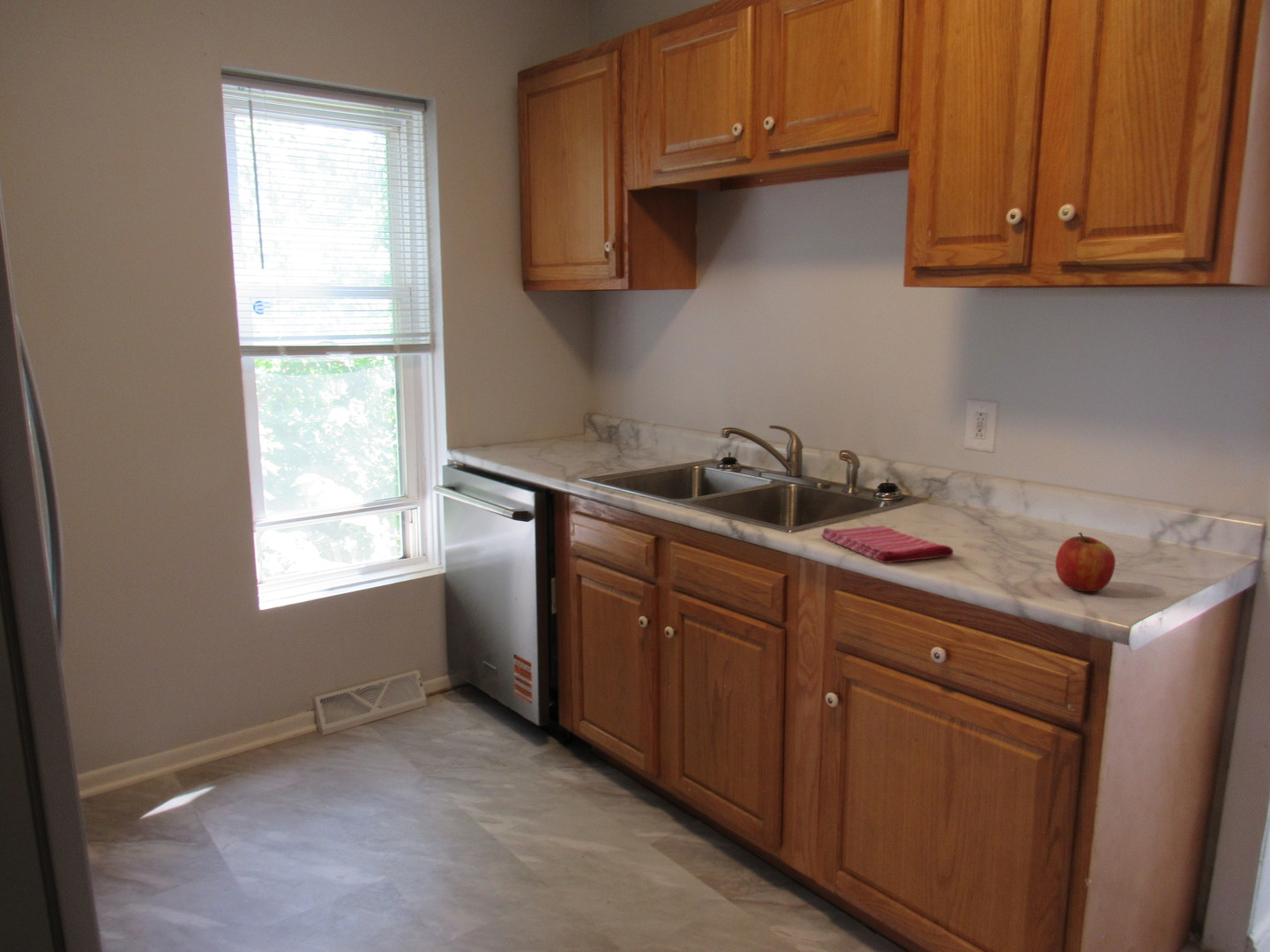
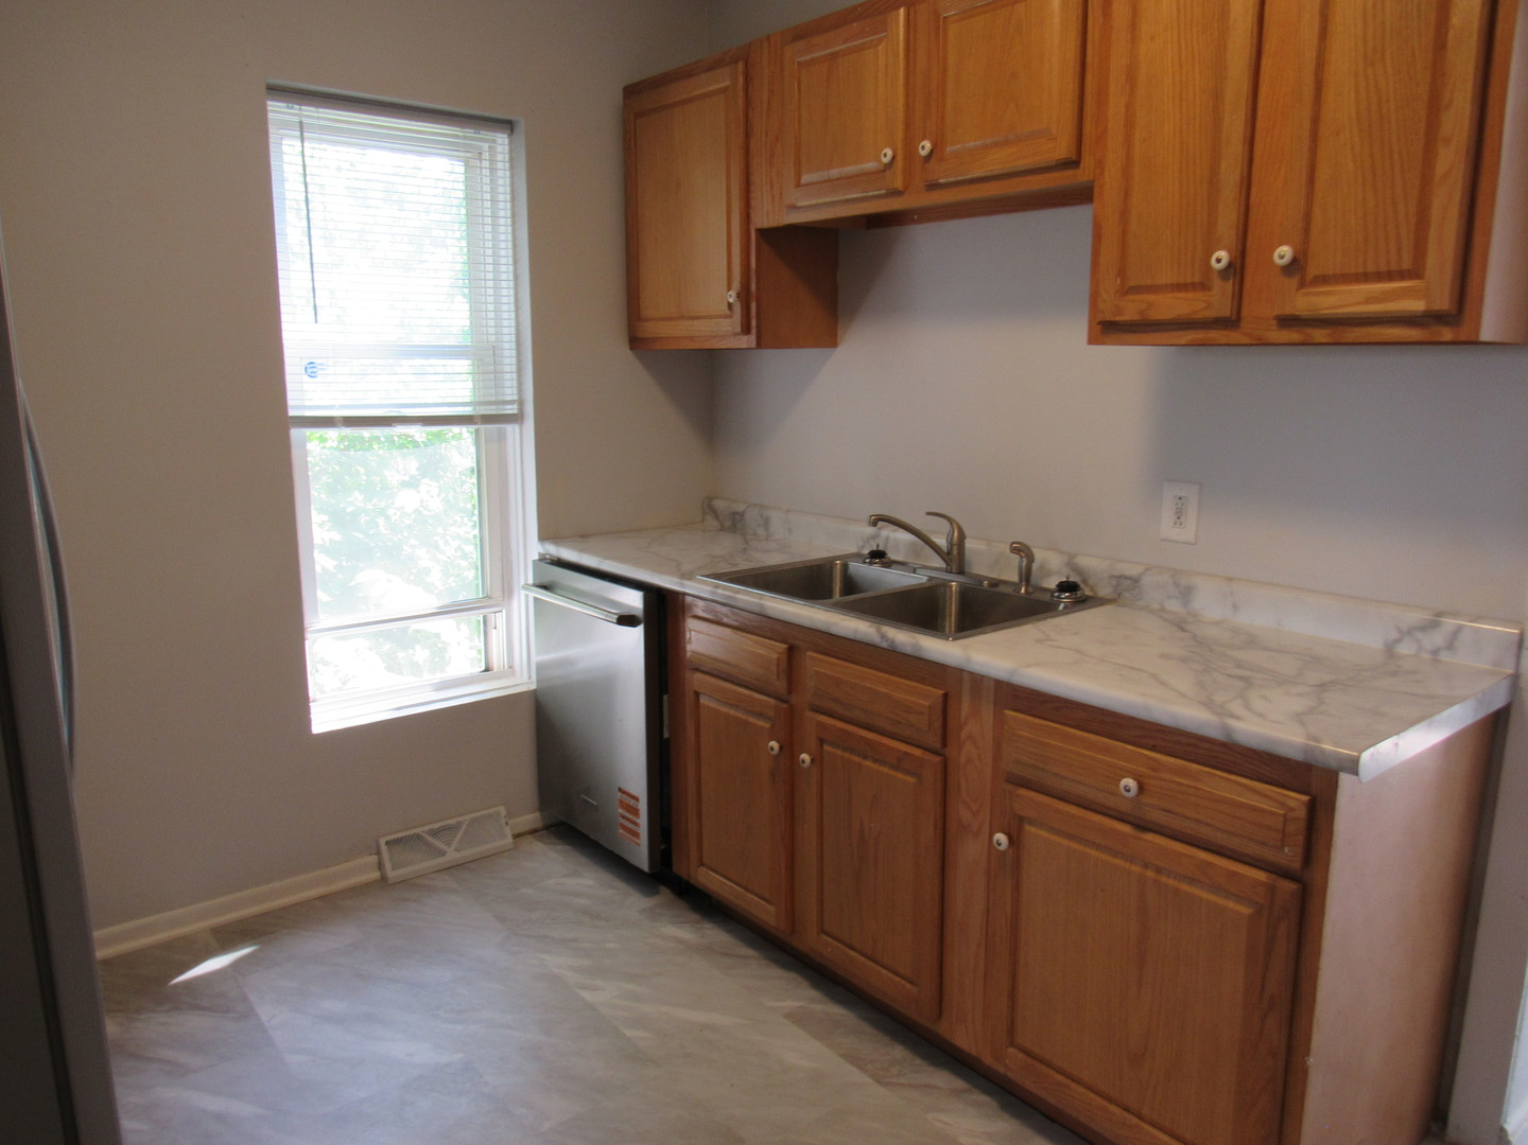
- apple [1055,532,1117,592]
- dish towel [820,524,954,564]
